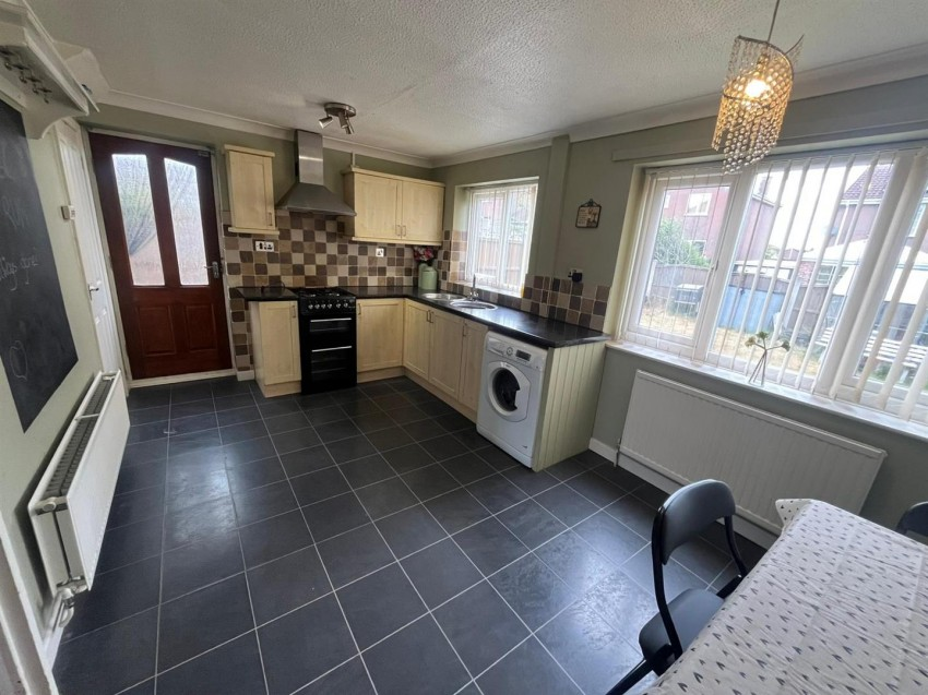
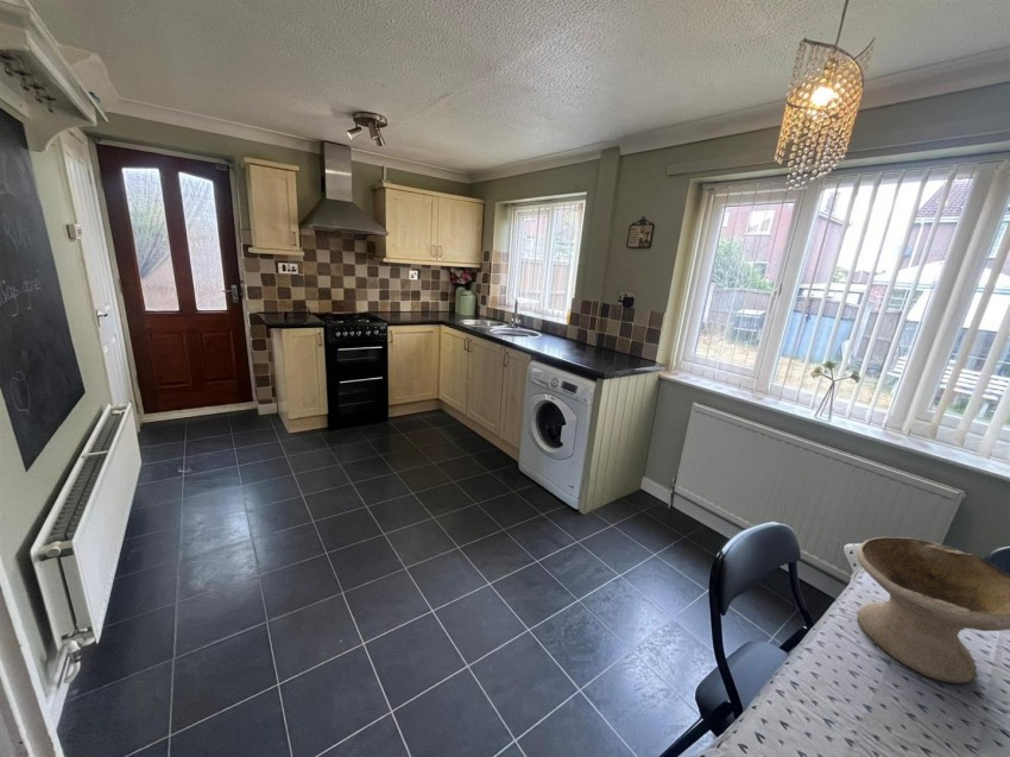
+ bowl [856,536,1010,685]
